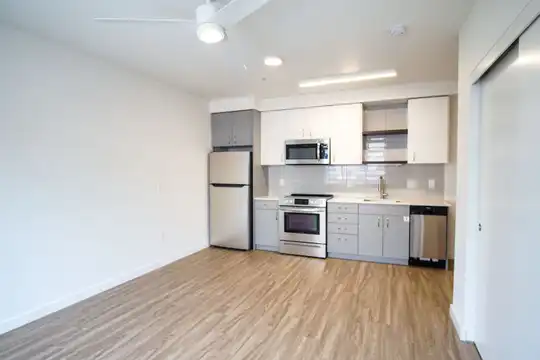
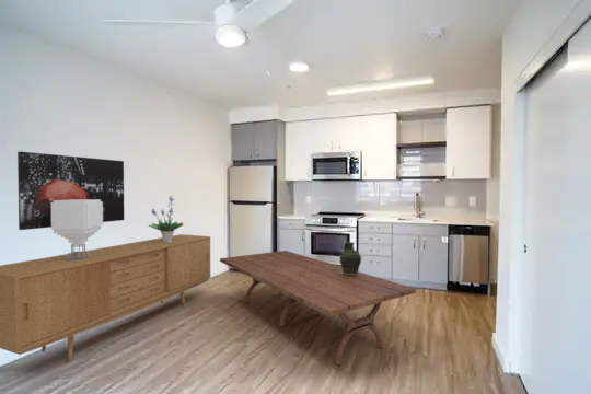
+ wall art [16,150,125,231]
+ potted plant [148,195,185,242]
+ table lamp [50,198,104,259]
+ ceramic jug [338,241,362,275]
+ dining table [219,250,417,366]
+ sideboard [0,233,211,361]
